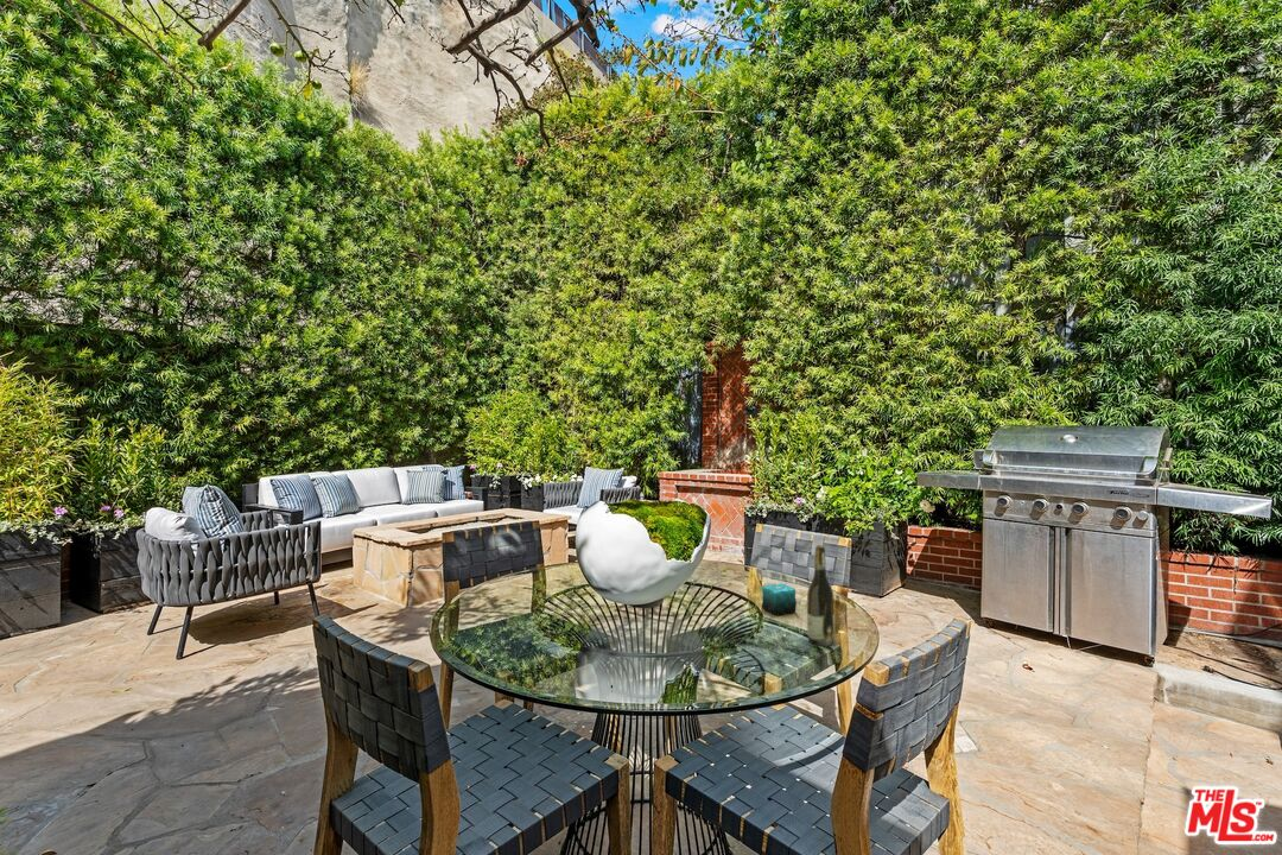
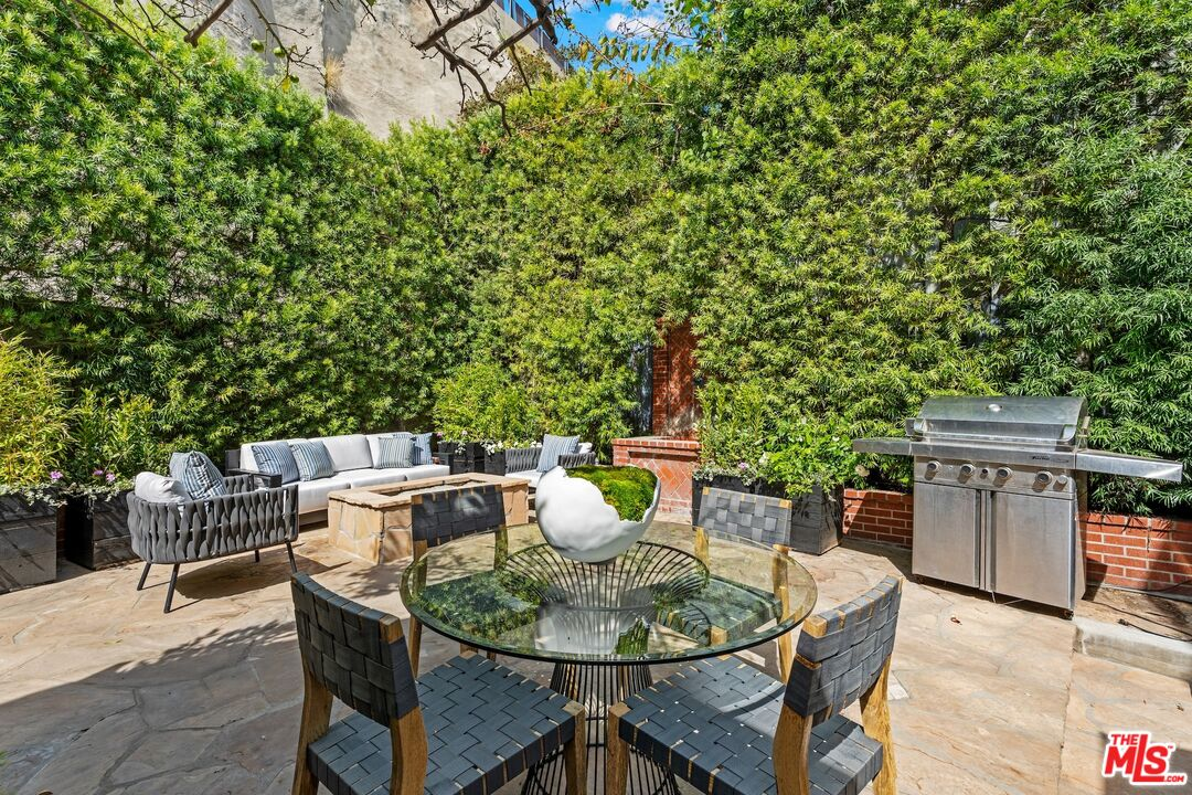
- candle [761,583,798,616]
- wine bottle [806,544,836,647]
